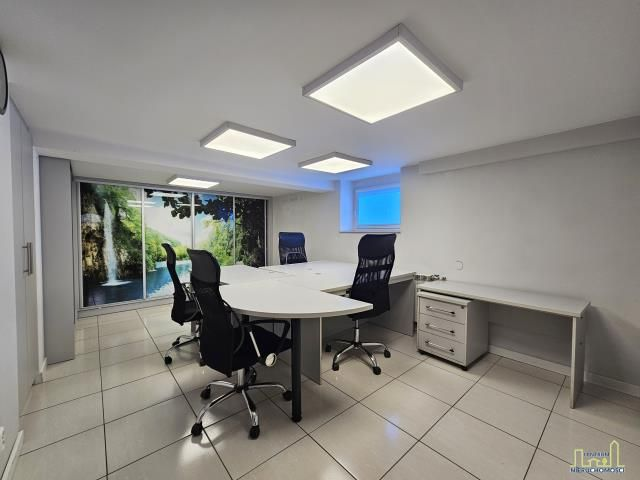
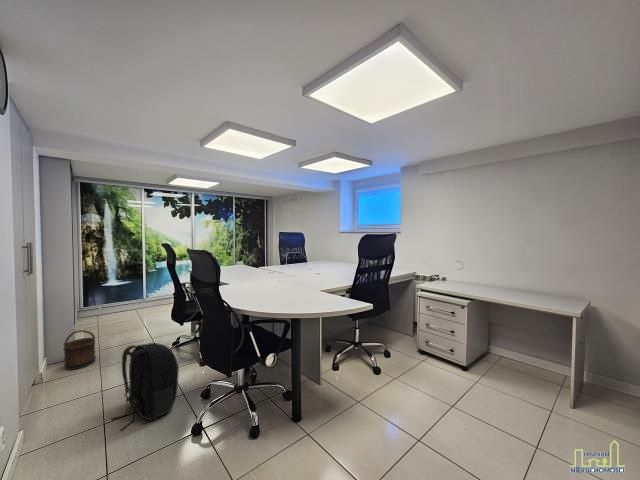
+ bucket [63,329,97,371]
+ backpack [111,342,180,431]
